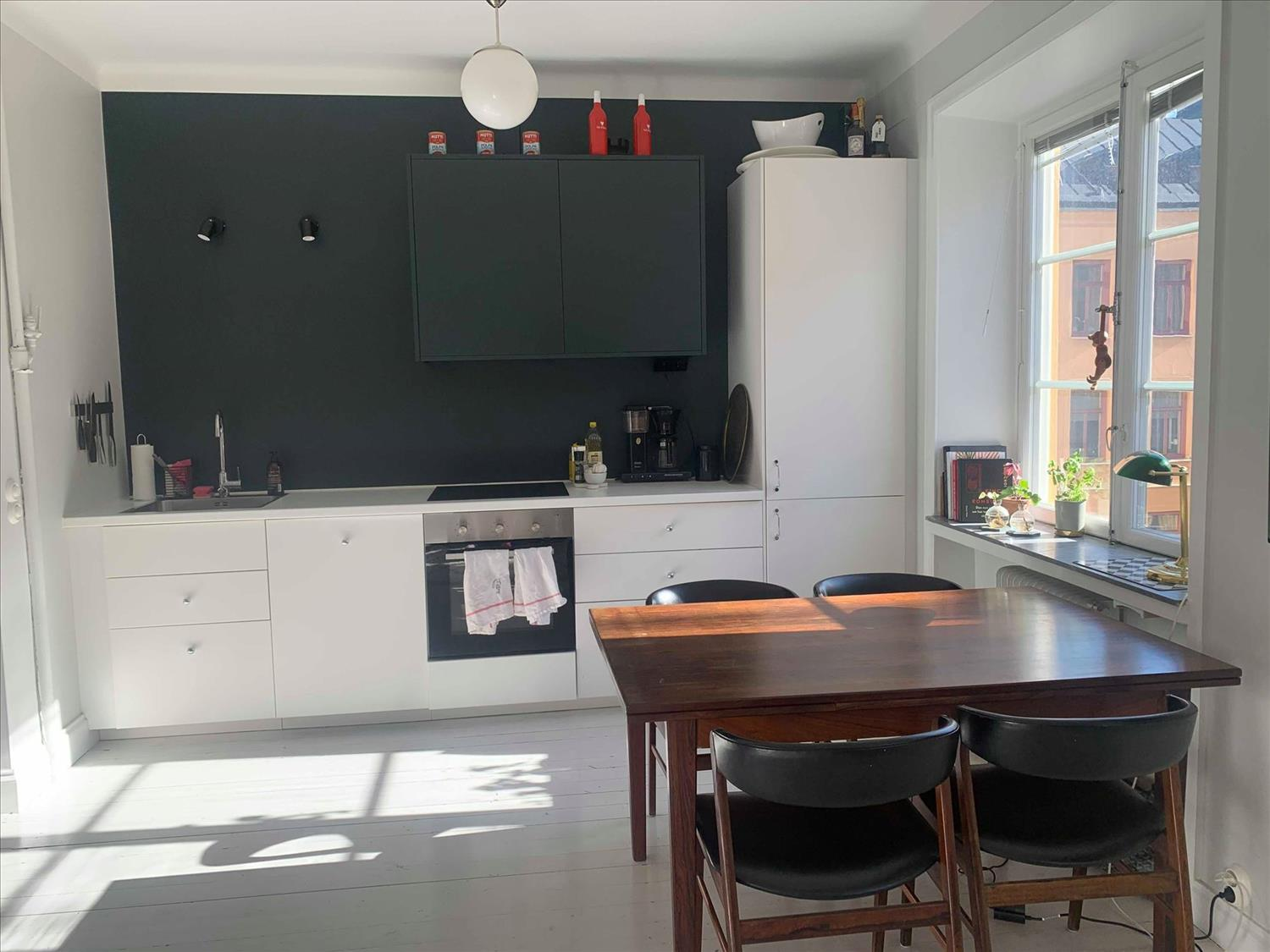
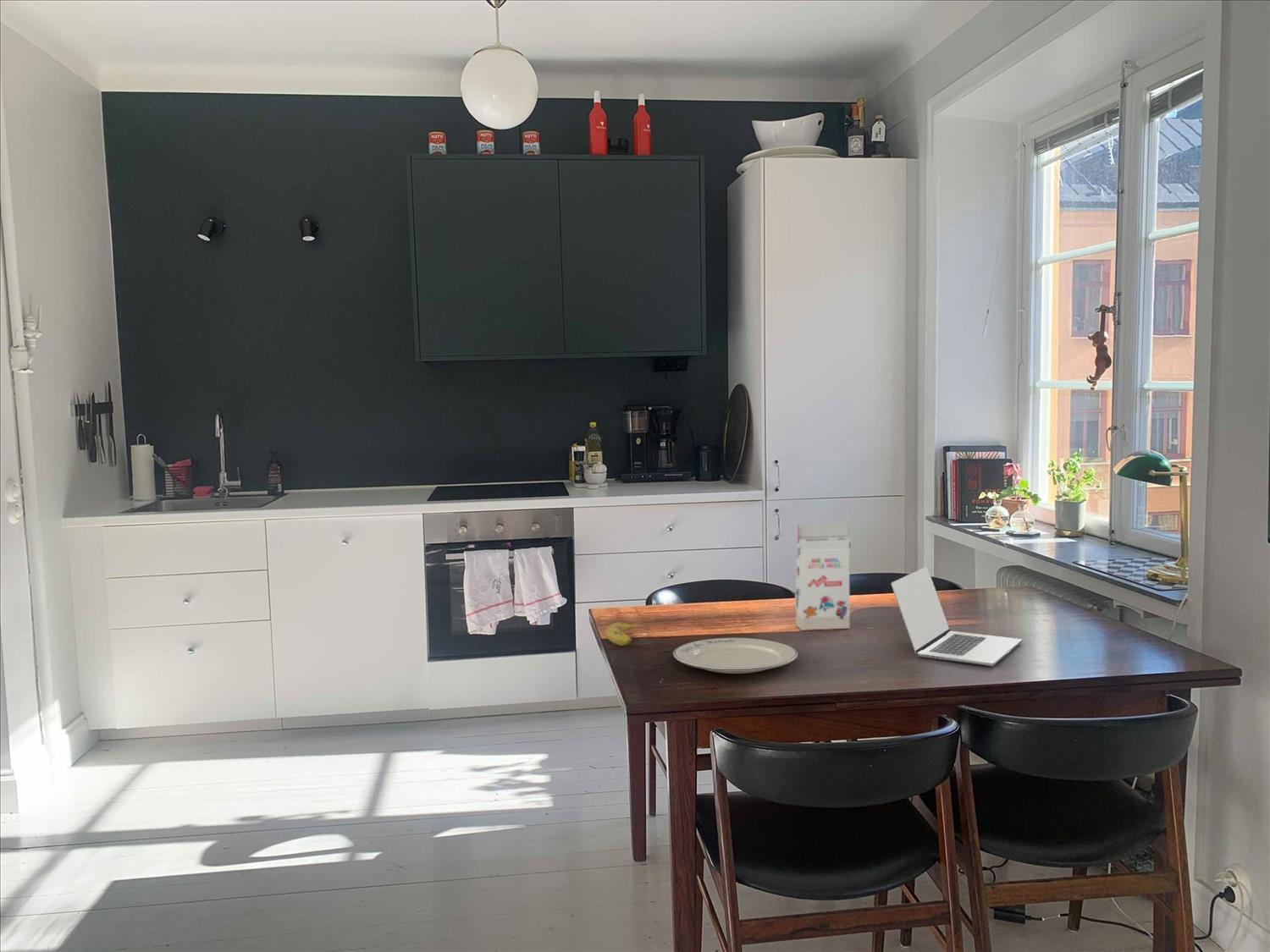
+ gift box [793,522,852,631]
+ chinaware [672,637,798,674]
+ laptop [890,565,1023,667]
+ fruit [605,621,642,647]
